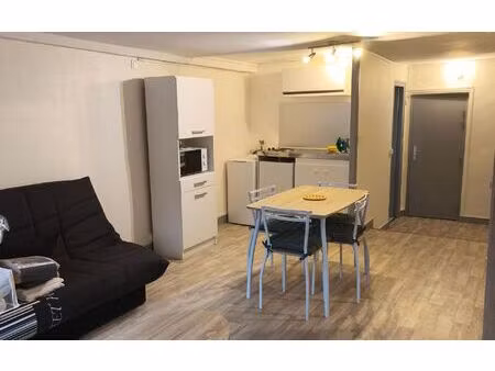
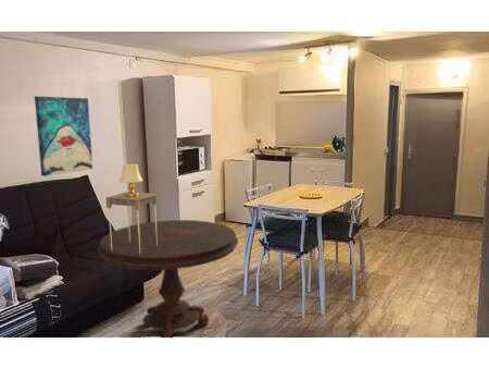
+ side table [97,219,239,339]
+ table lamp [104,163,159,253]
+ wall art [34,95,93,177]
